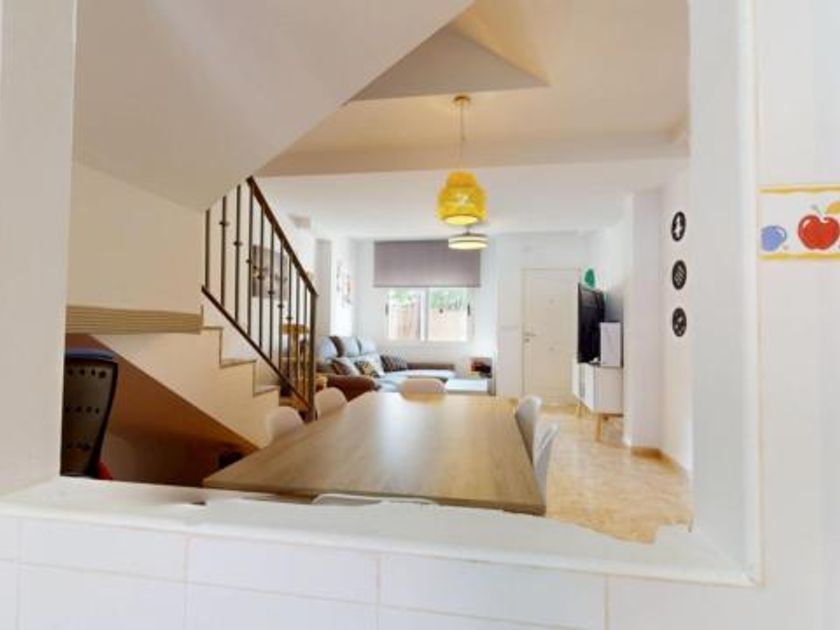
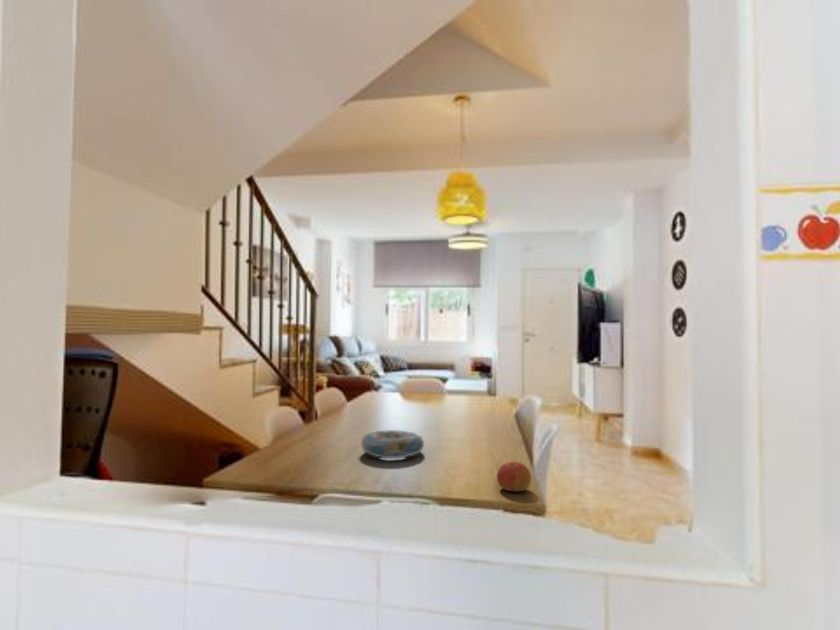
+ apple [496,461,532,493]
+ decorative bowl [360,429,425,460]
